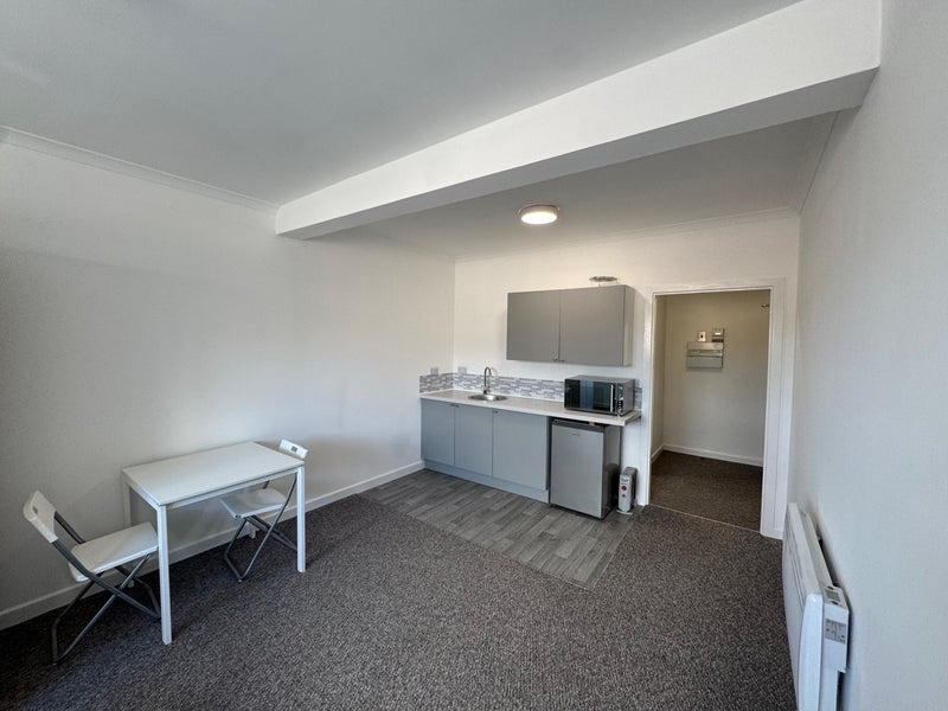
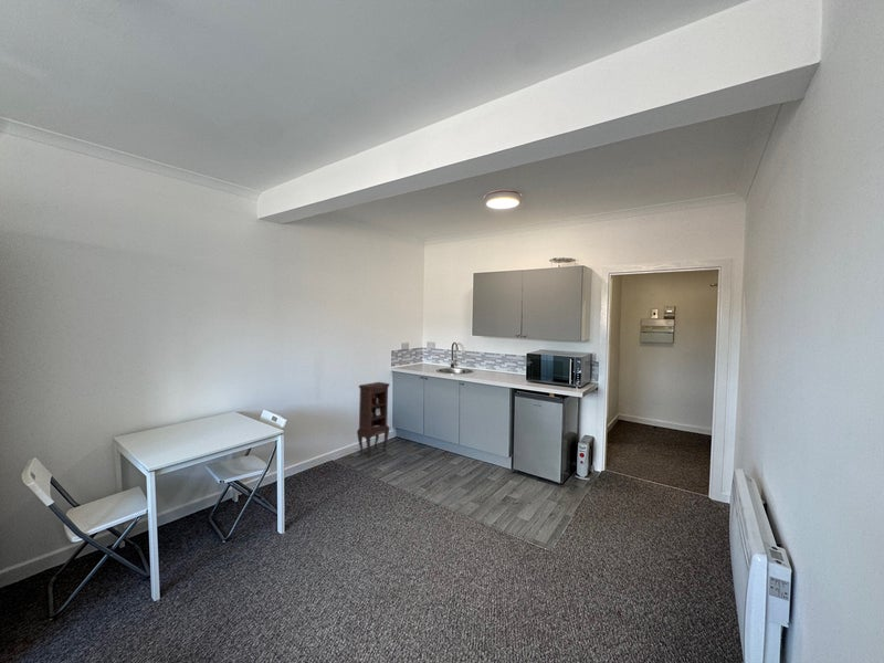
+ cabinet [356,381,391,459]
